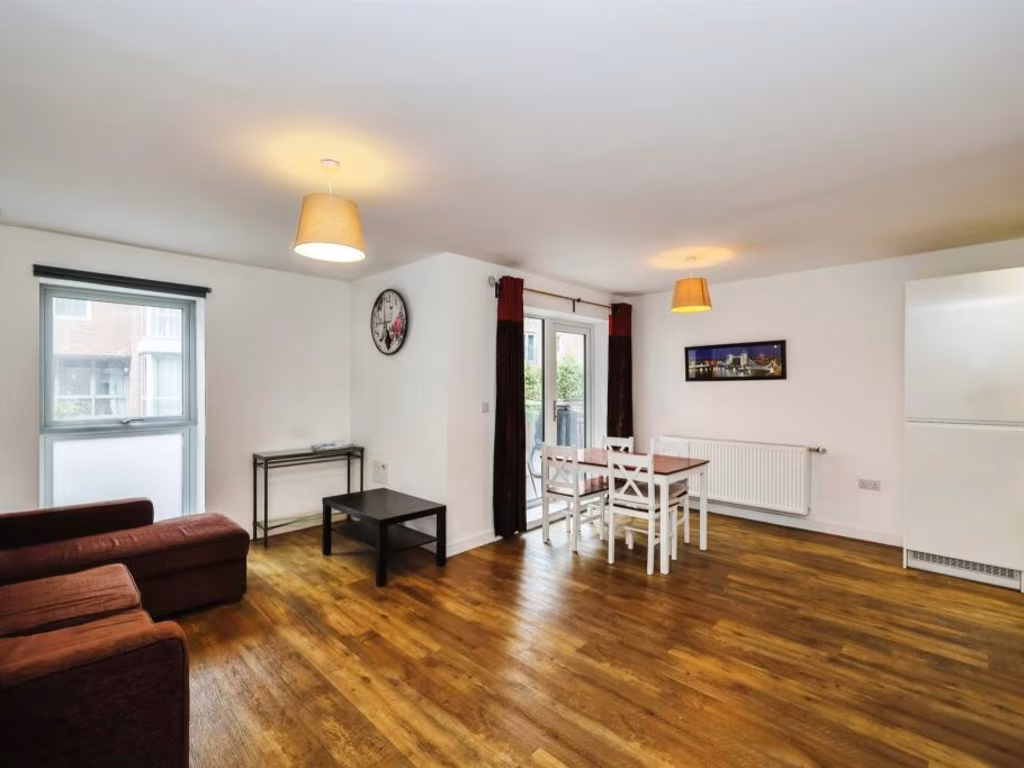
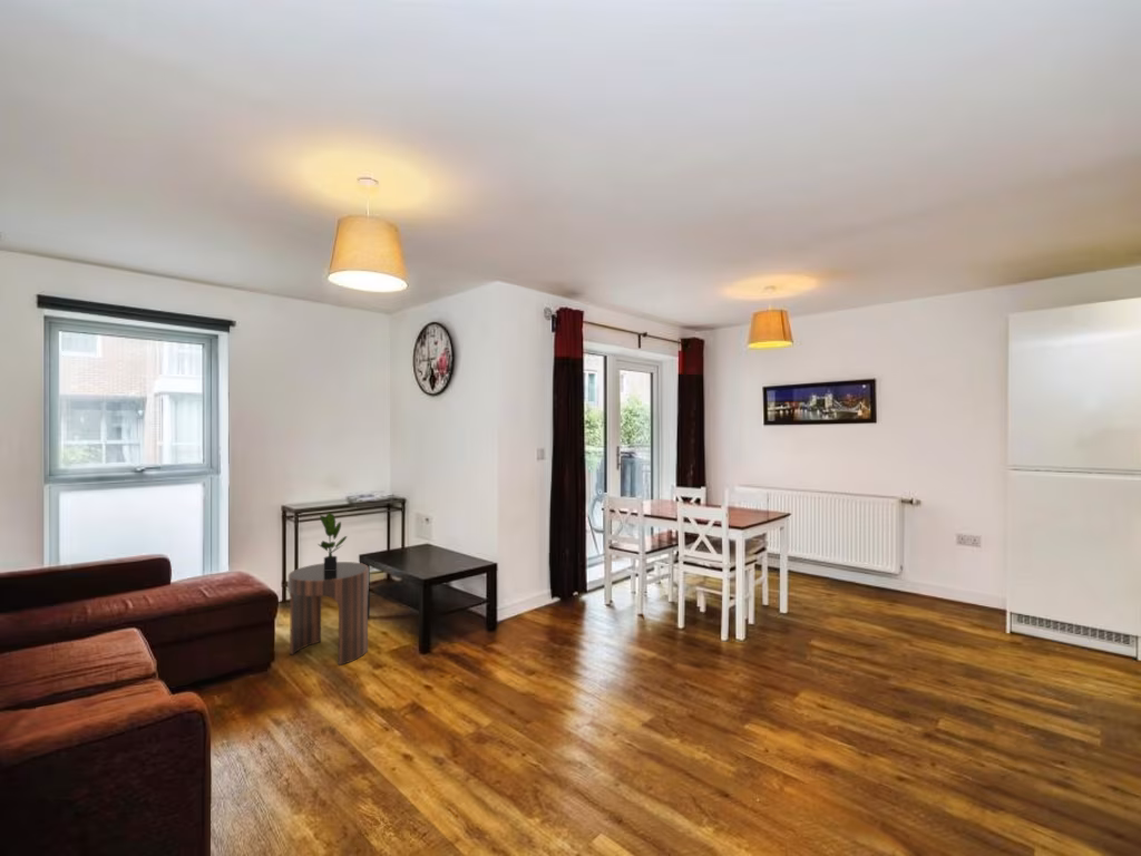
+ side table [287,561,370,667]
+ potted plant [316,510,349,570]
